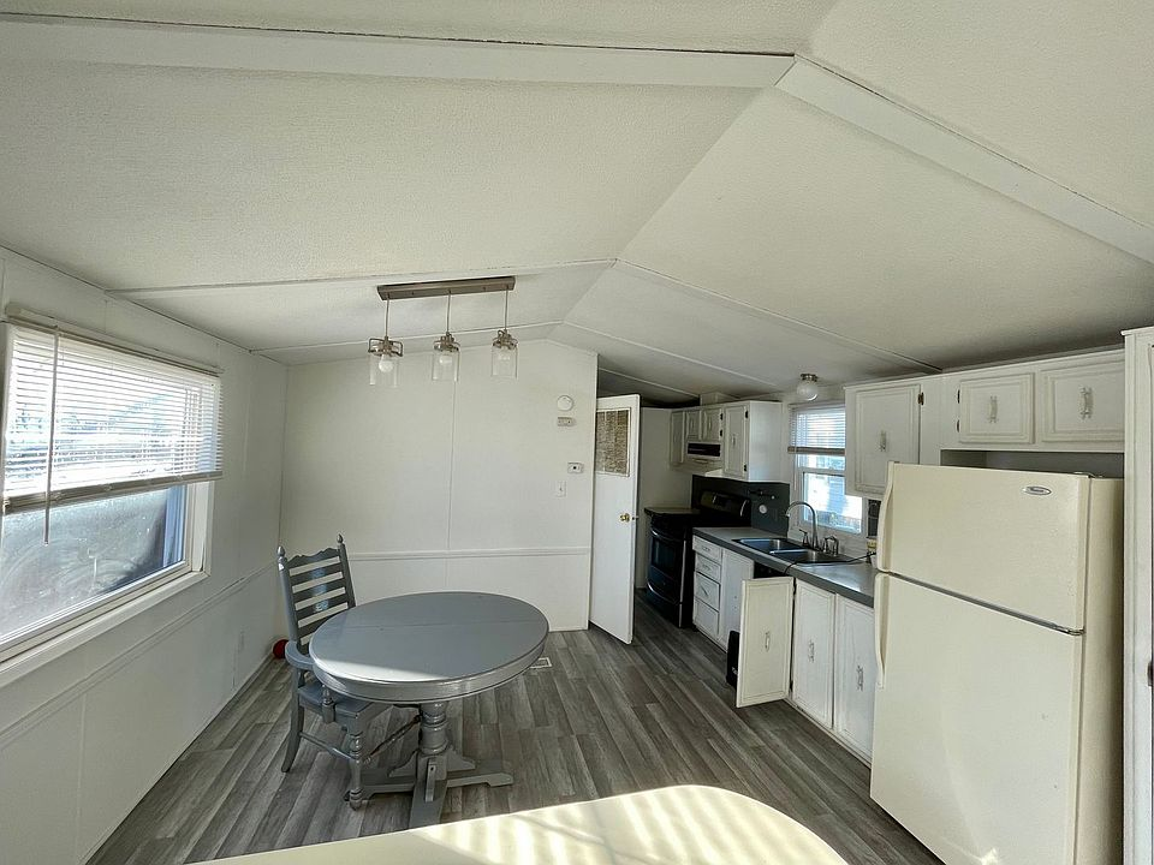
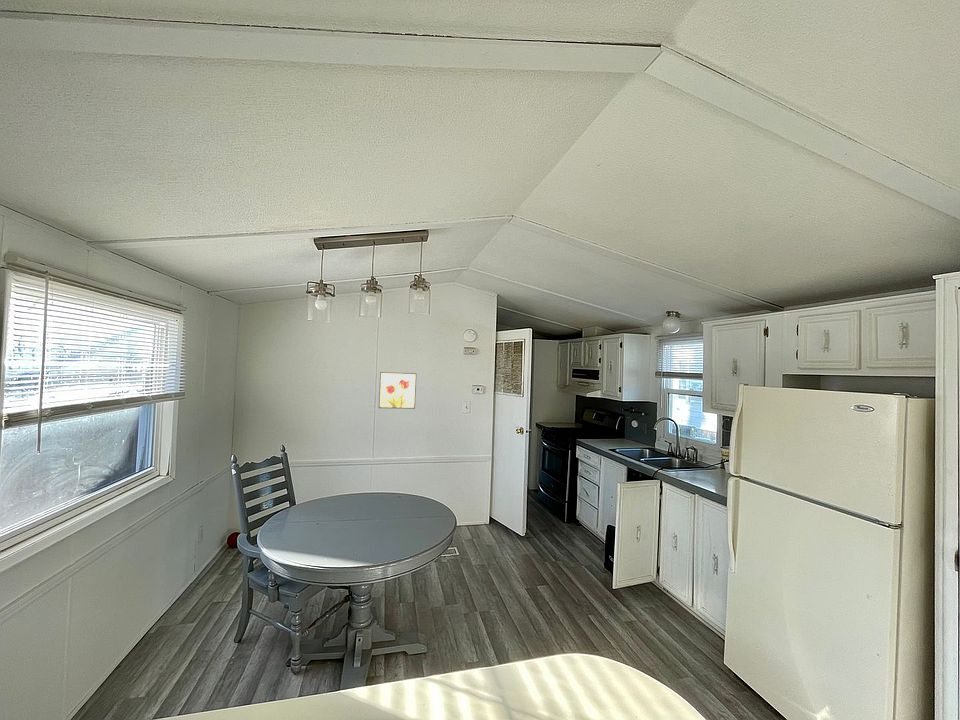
+ wall art [378,371,417,410]
